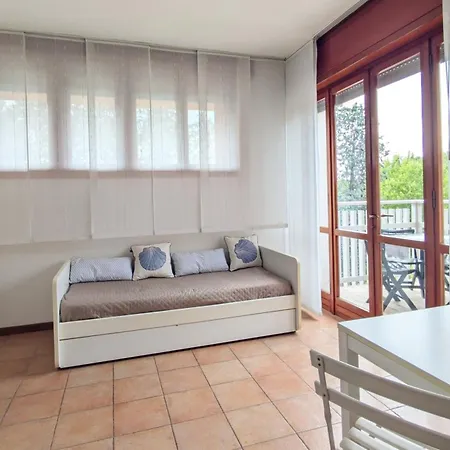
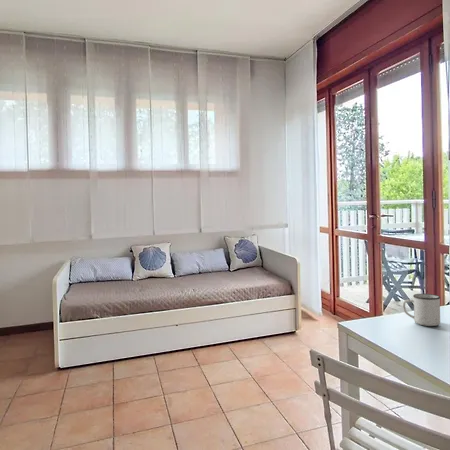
+ mug [402,293,441,327]
